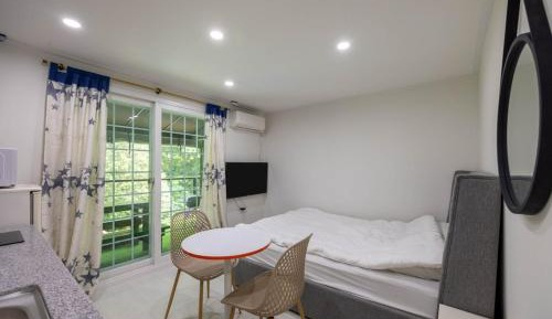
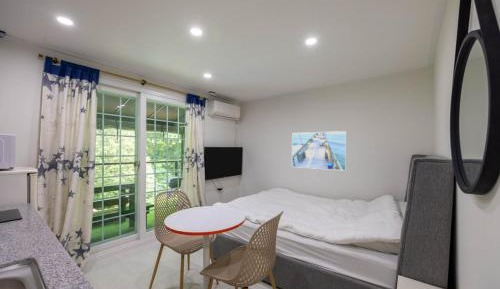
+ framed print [291,130,347,172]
